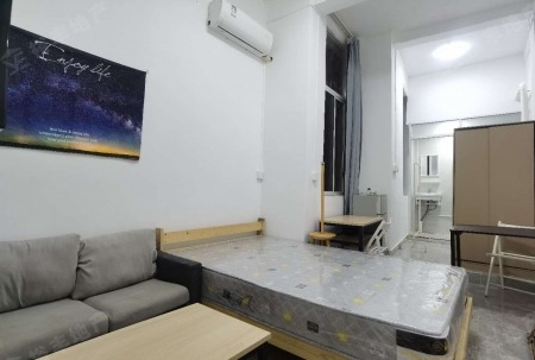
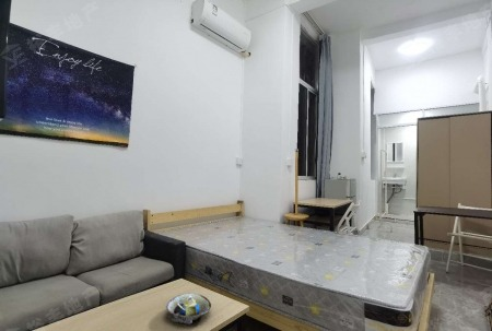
+ decorative bowl [165,293,212,324]
